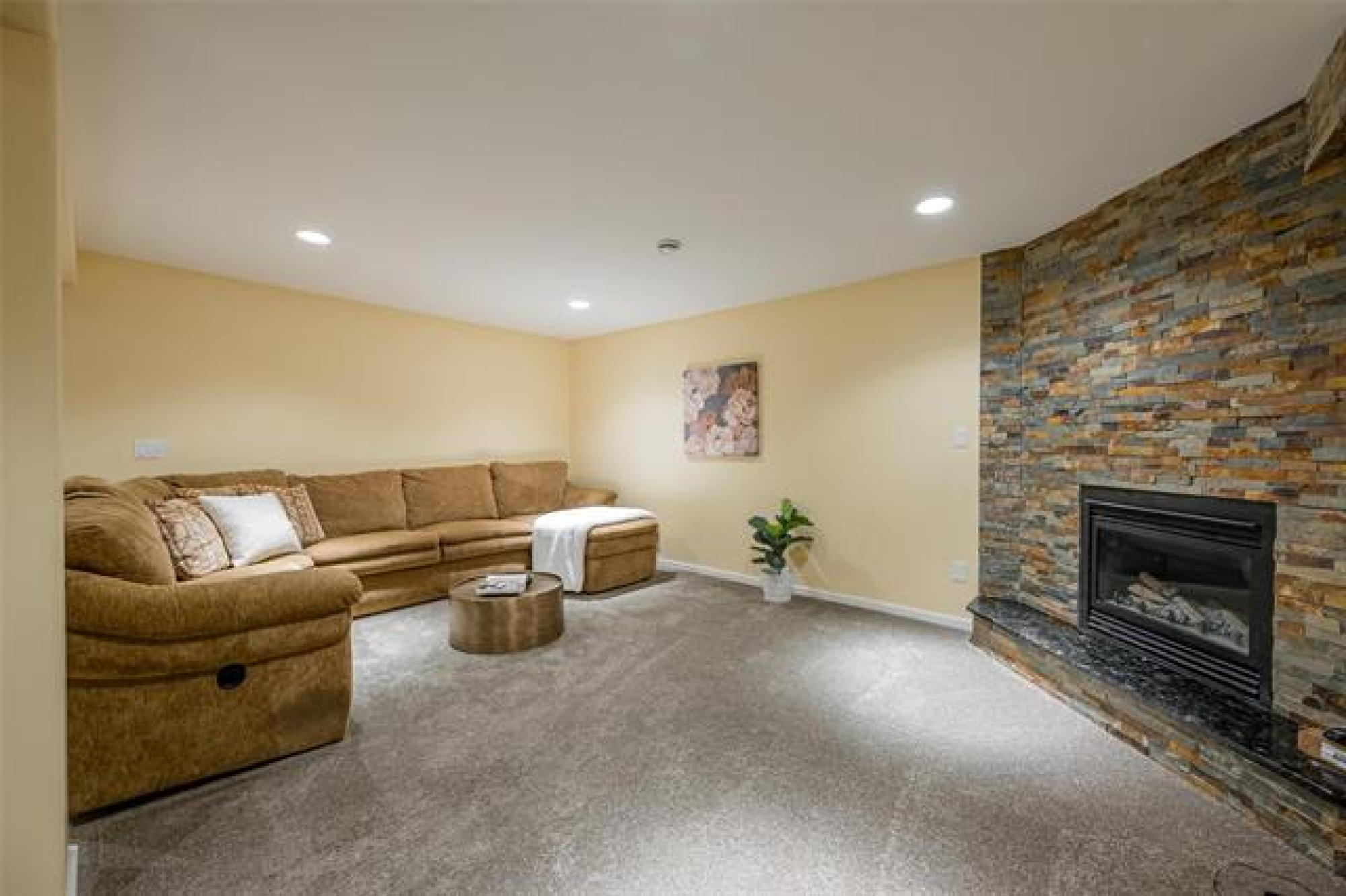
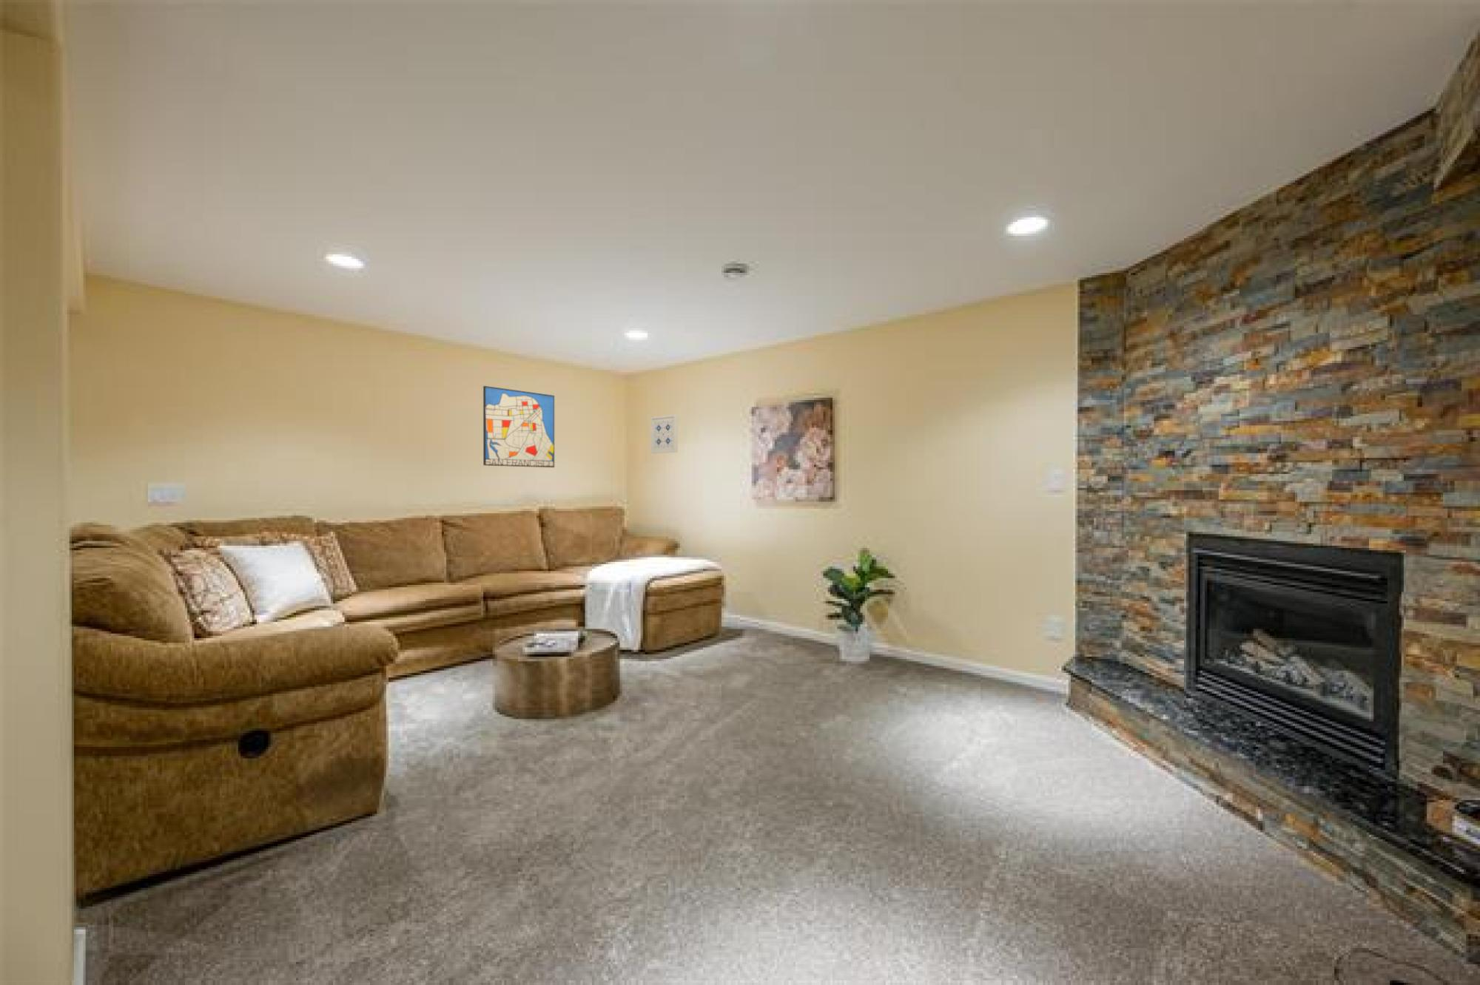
+ wall art [483,385,555,468]
+ wall art [650,413,678,454]
